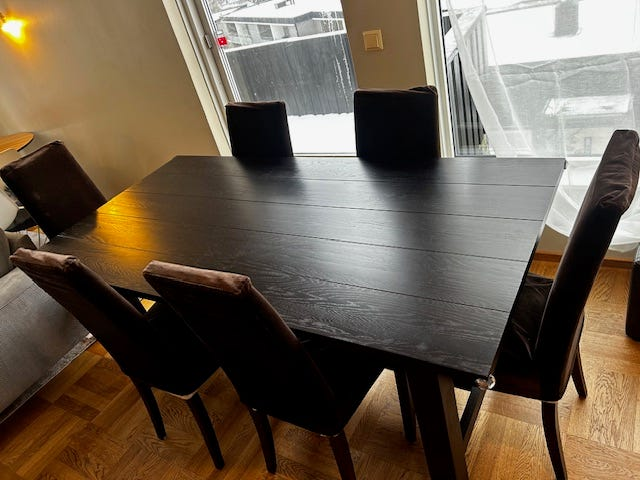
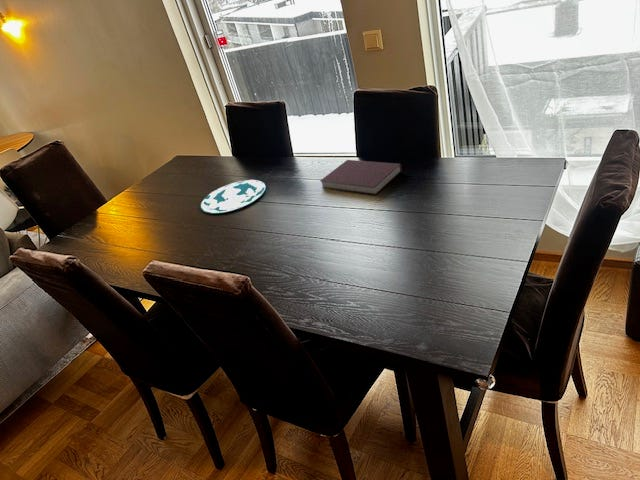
+ notebook [319,159,403,196]
+ plate [199,179,267,214]
